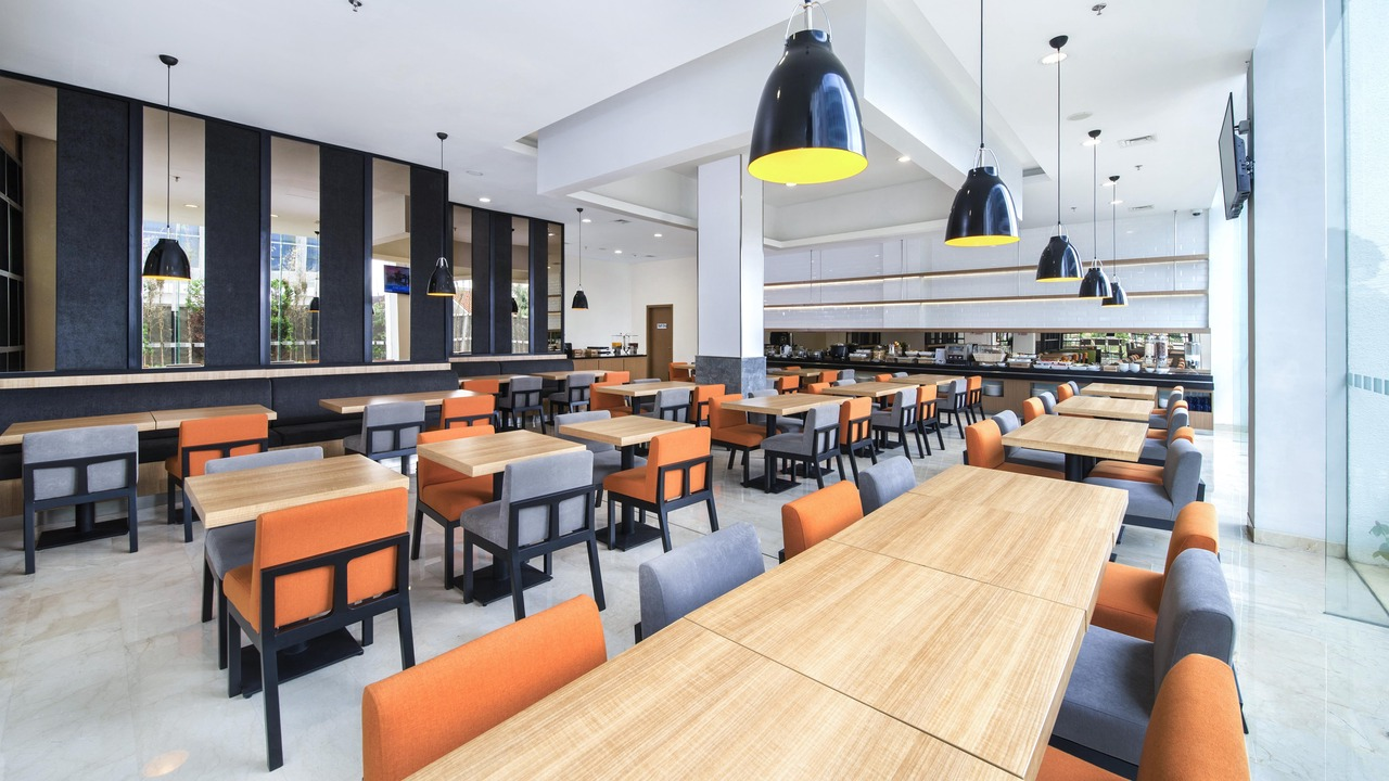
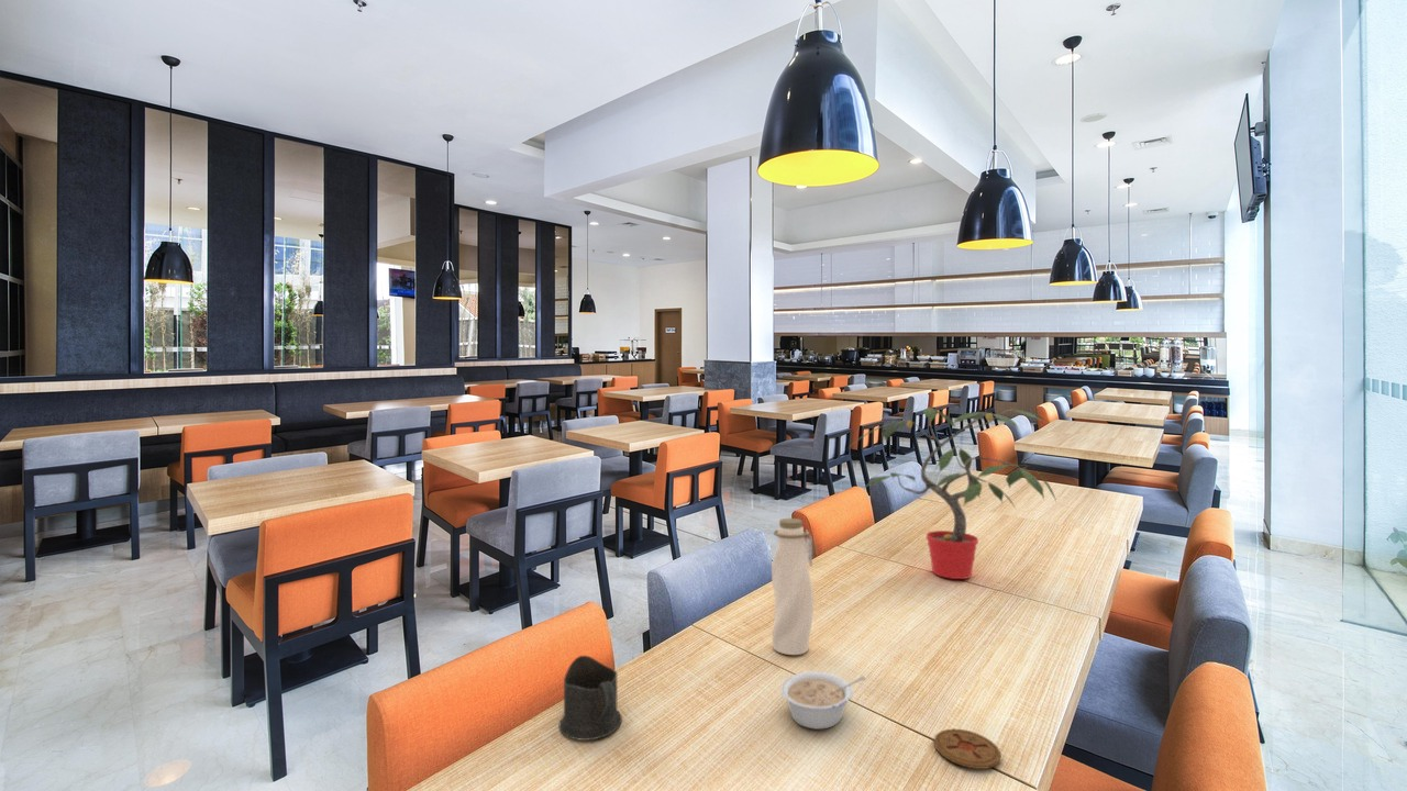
+ legume [779,670,866,731]
+ coaster [933,728,1001,770]
+ potted plant [846,405,1059,580]
+ cup [558,655,623,742]
+ water bottle [771,517,817,656]
